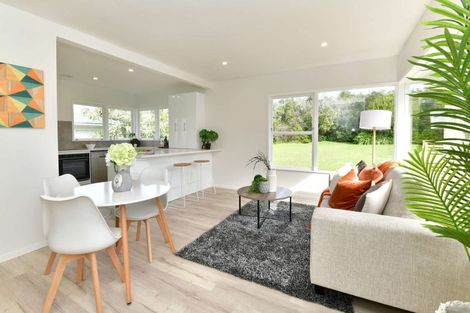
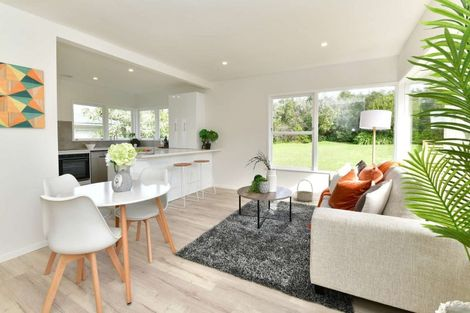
+ basket [296,179,314,202]
